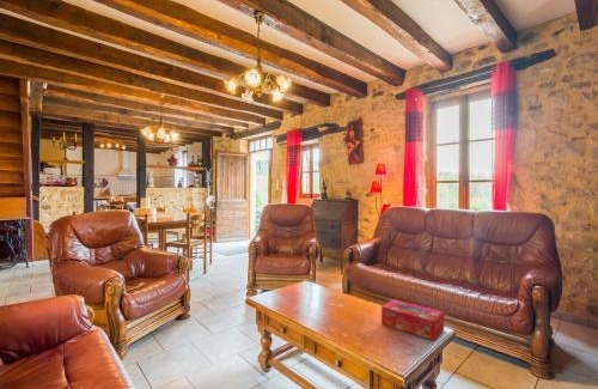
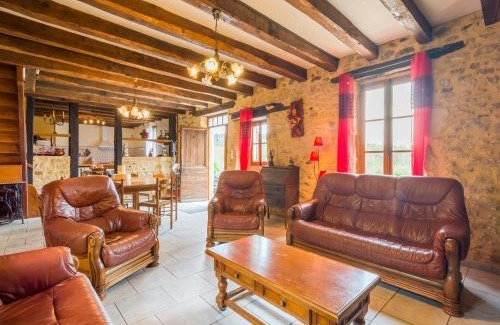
- tissue box [380,298,445,342]
